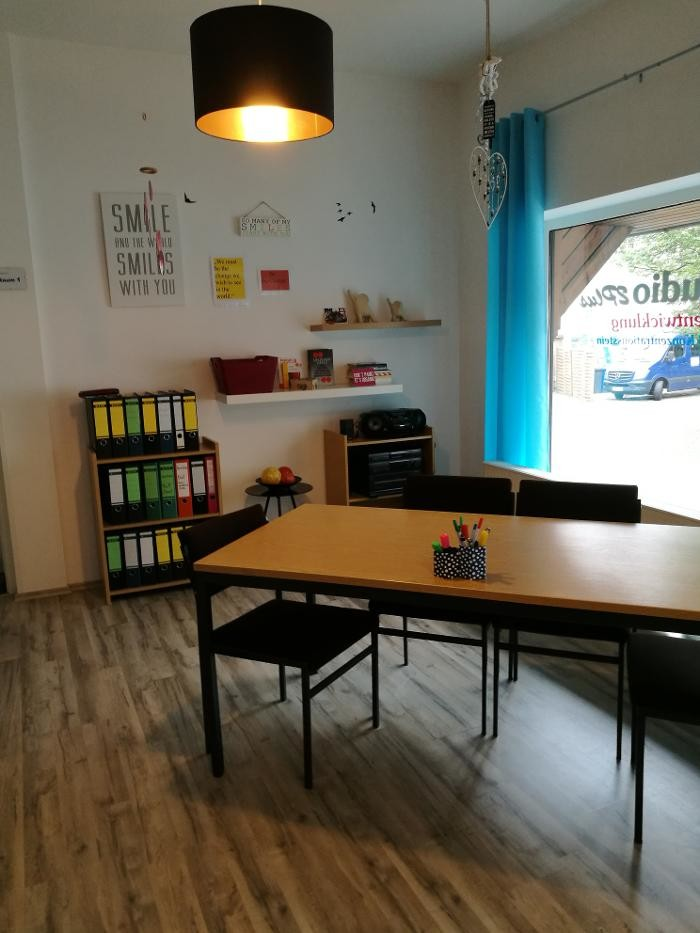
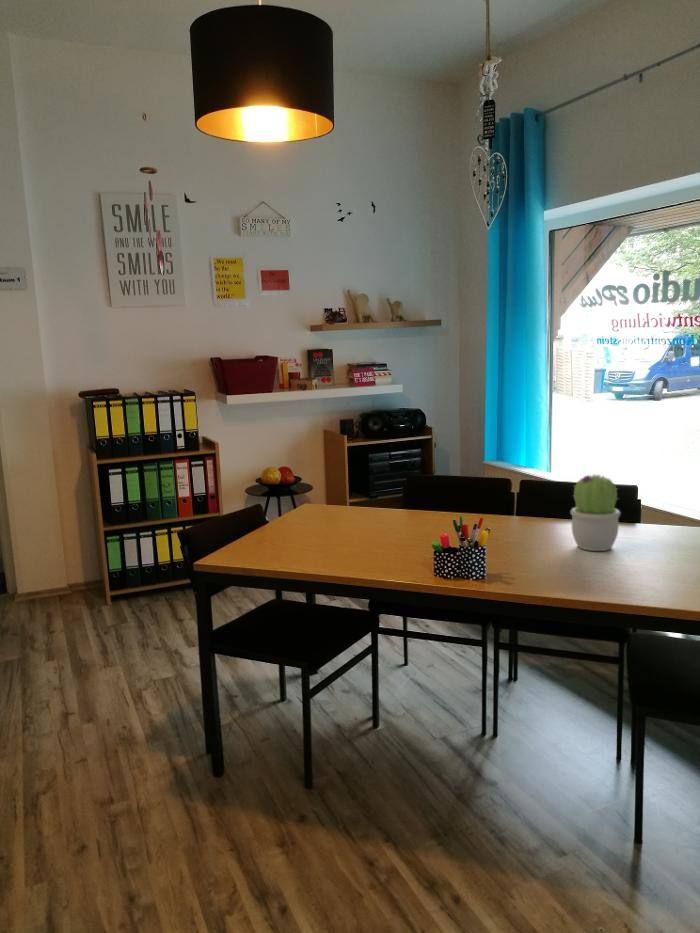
+ flowerpot [569,473,622,552]
